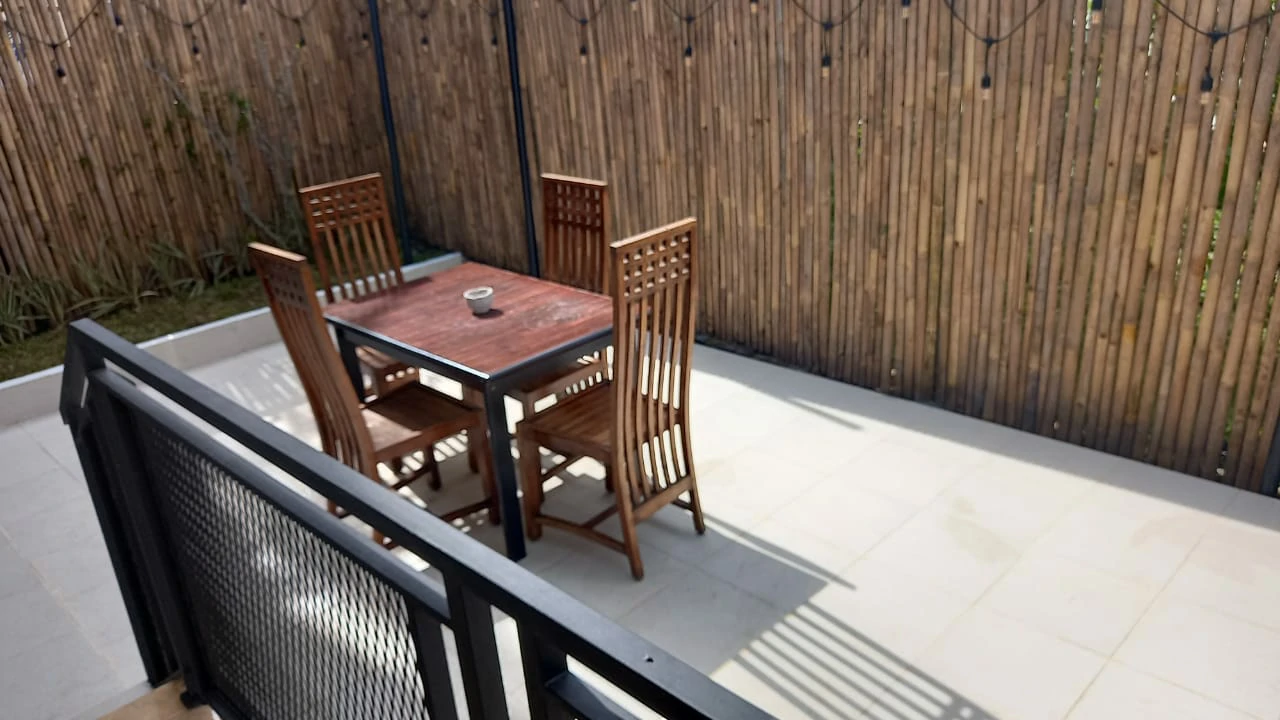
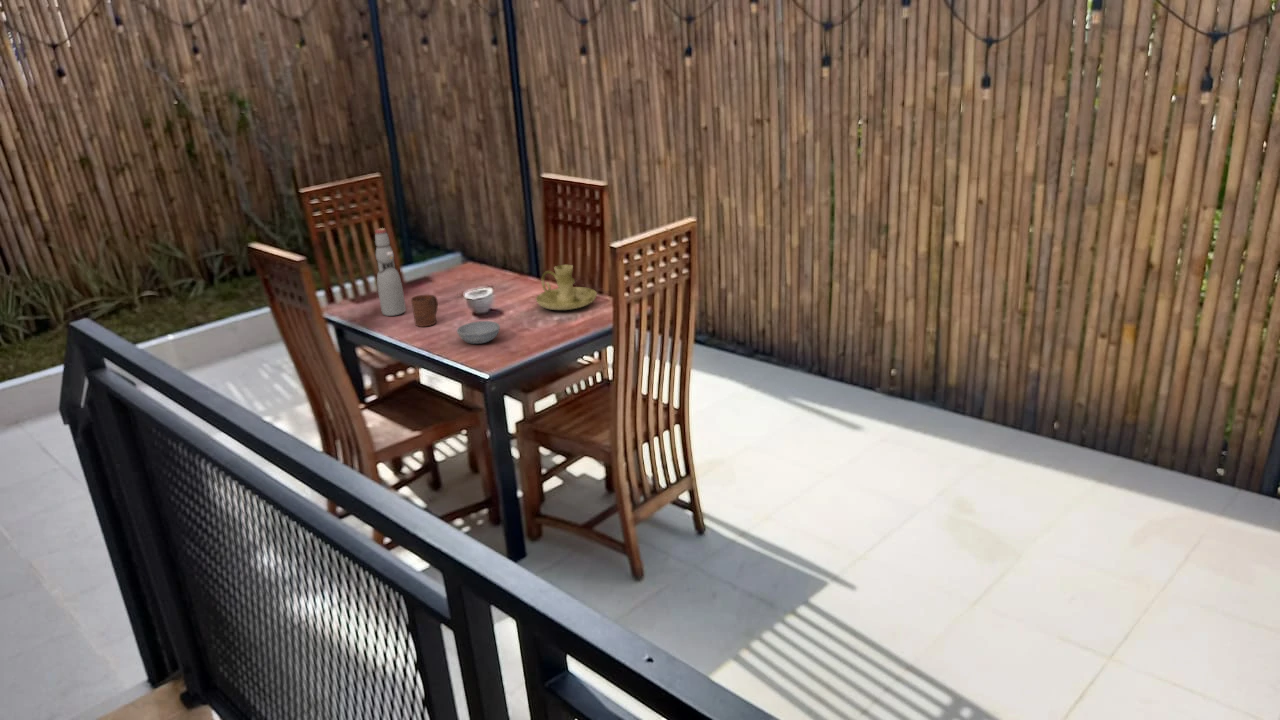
+ bowl [456,320,501,345]
+ bottle [374,227,407,317]
+ cup [410,294,439,328]
+ candle holder [535,264,598,311]
